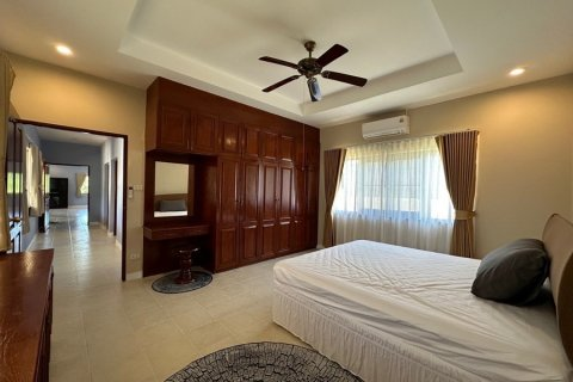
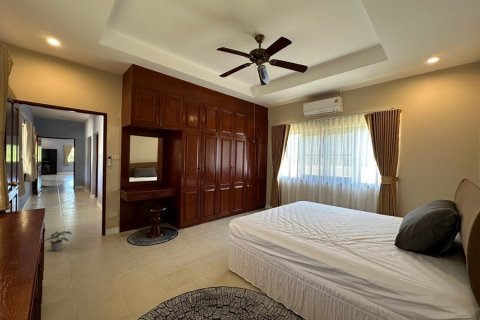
+ potted plant [44,230,73,252]
